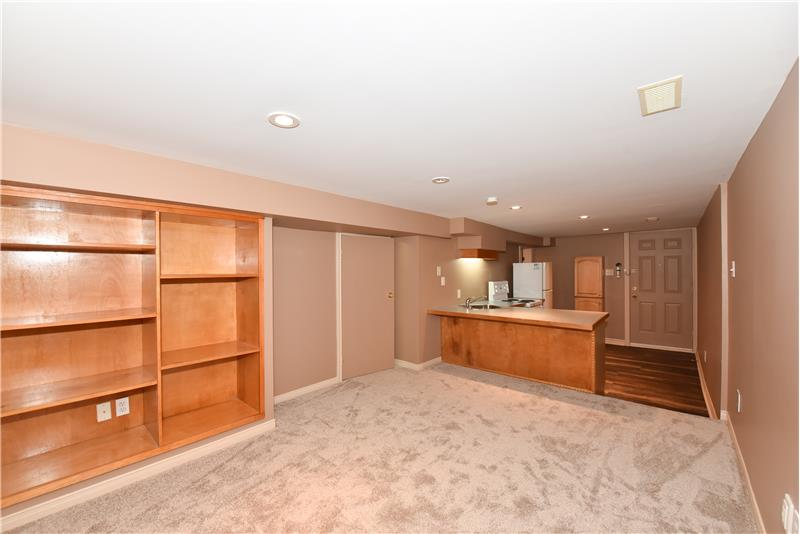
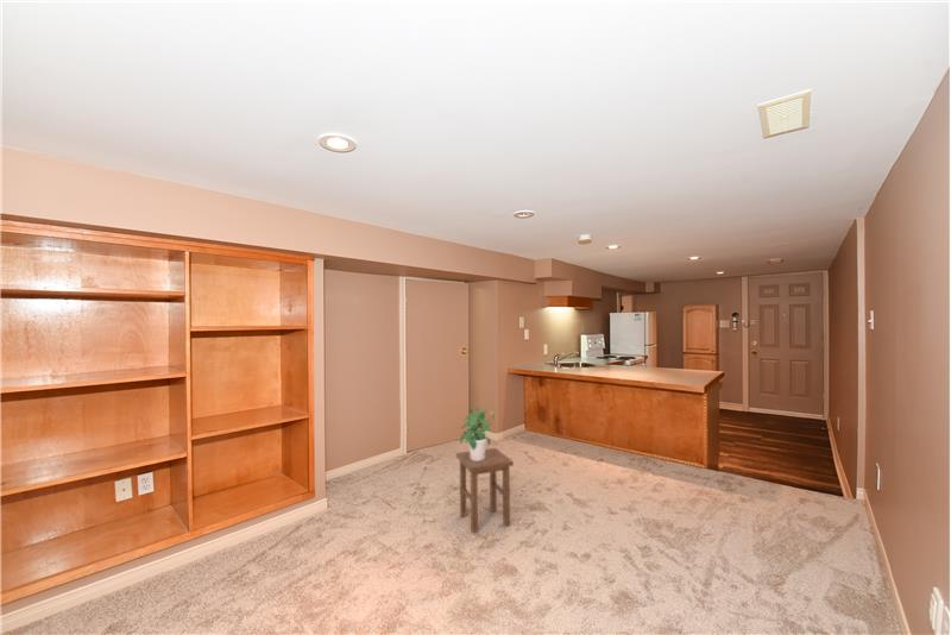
+ potted plant [459,404,496,461]
+ stool [455,447,515,534]
